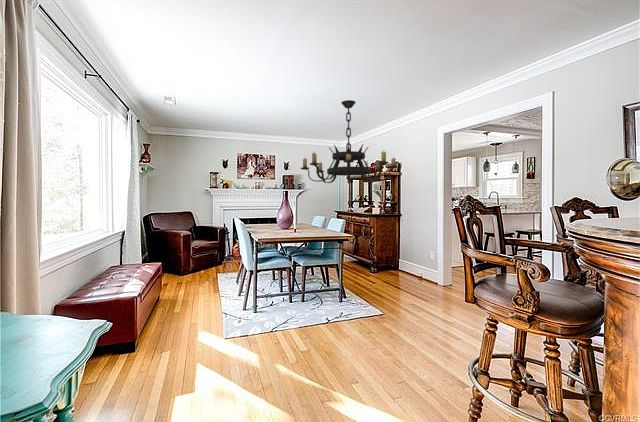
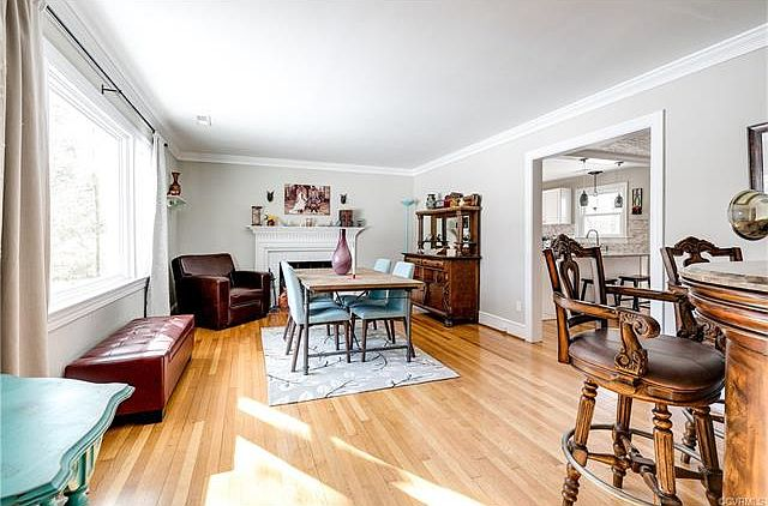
- chandelier [300,99,399,184]
